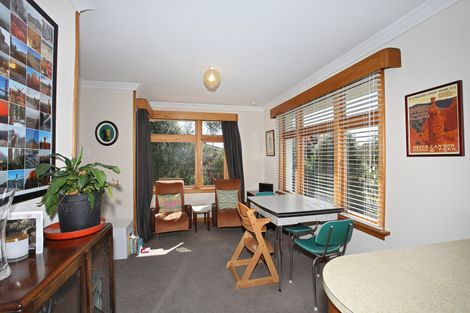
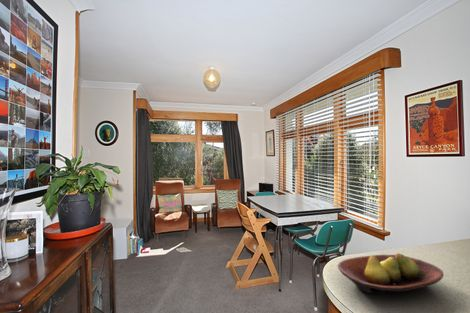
+ fruit bowl [337,252,445,295]
